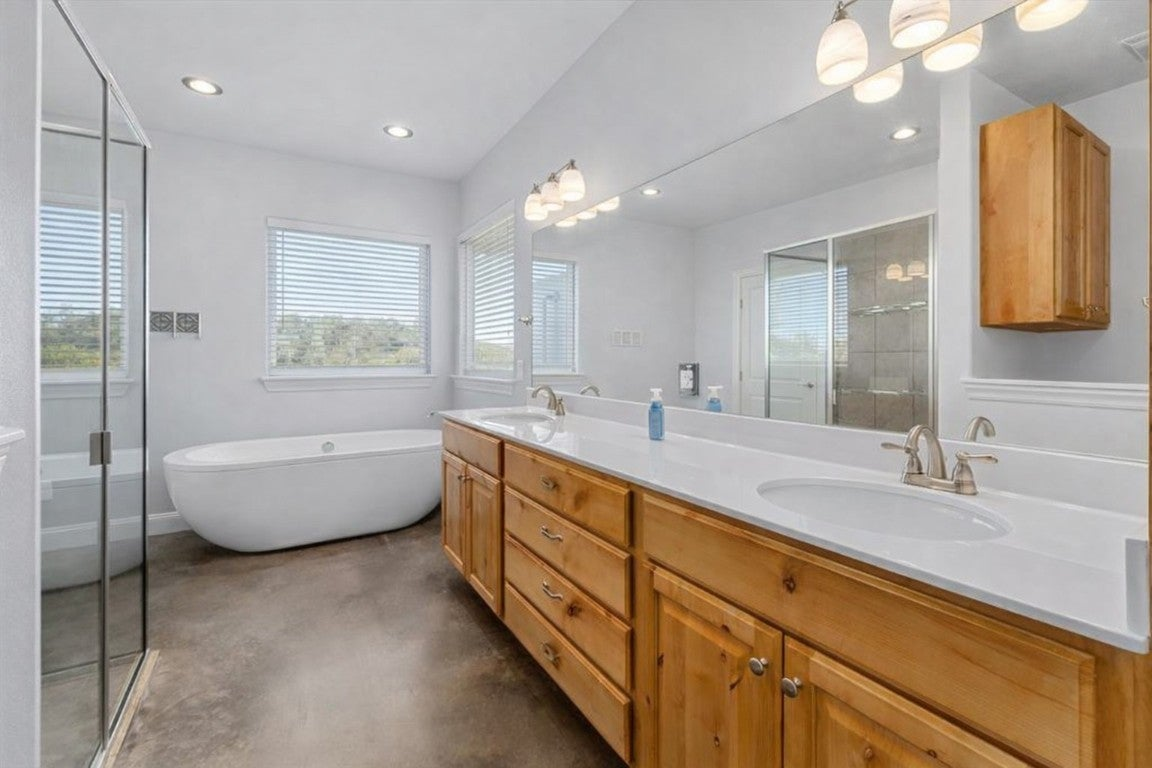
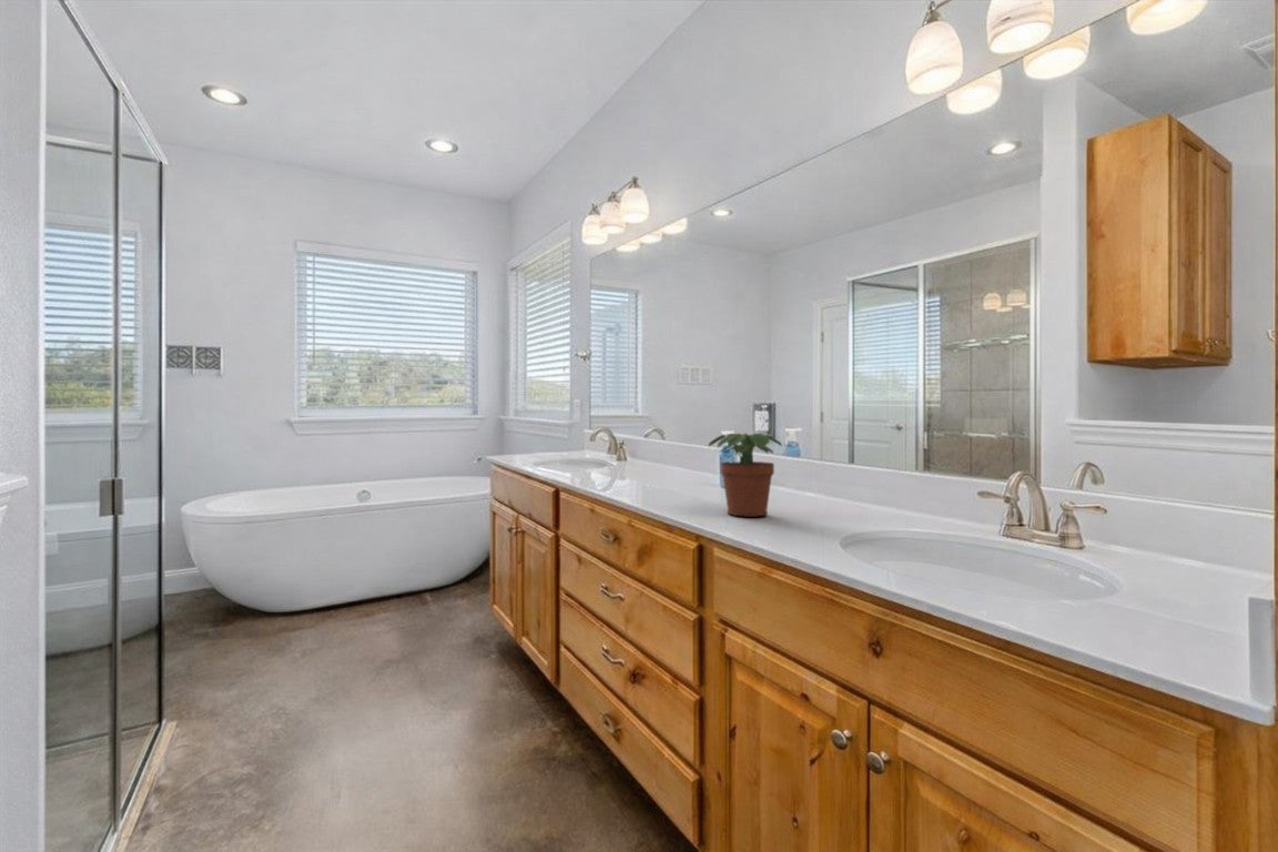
+ potted plant [708,433,783,518]
